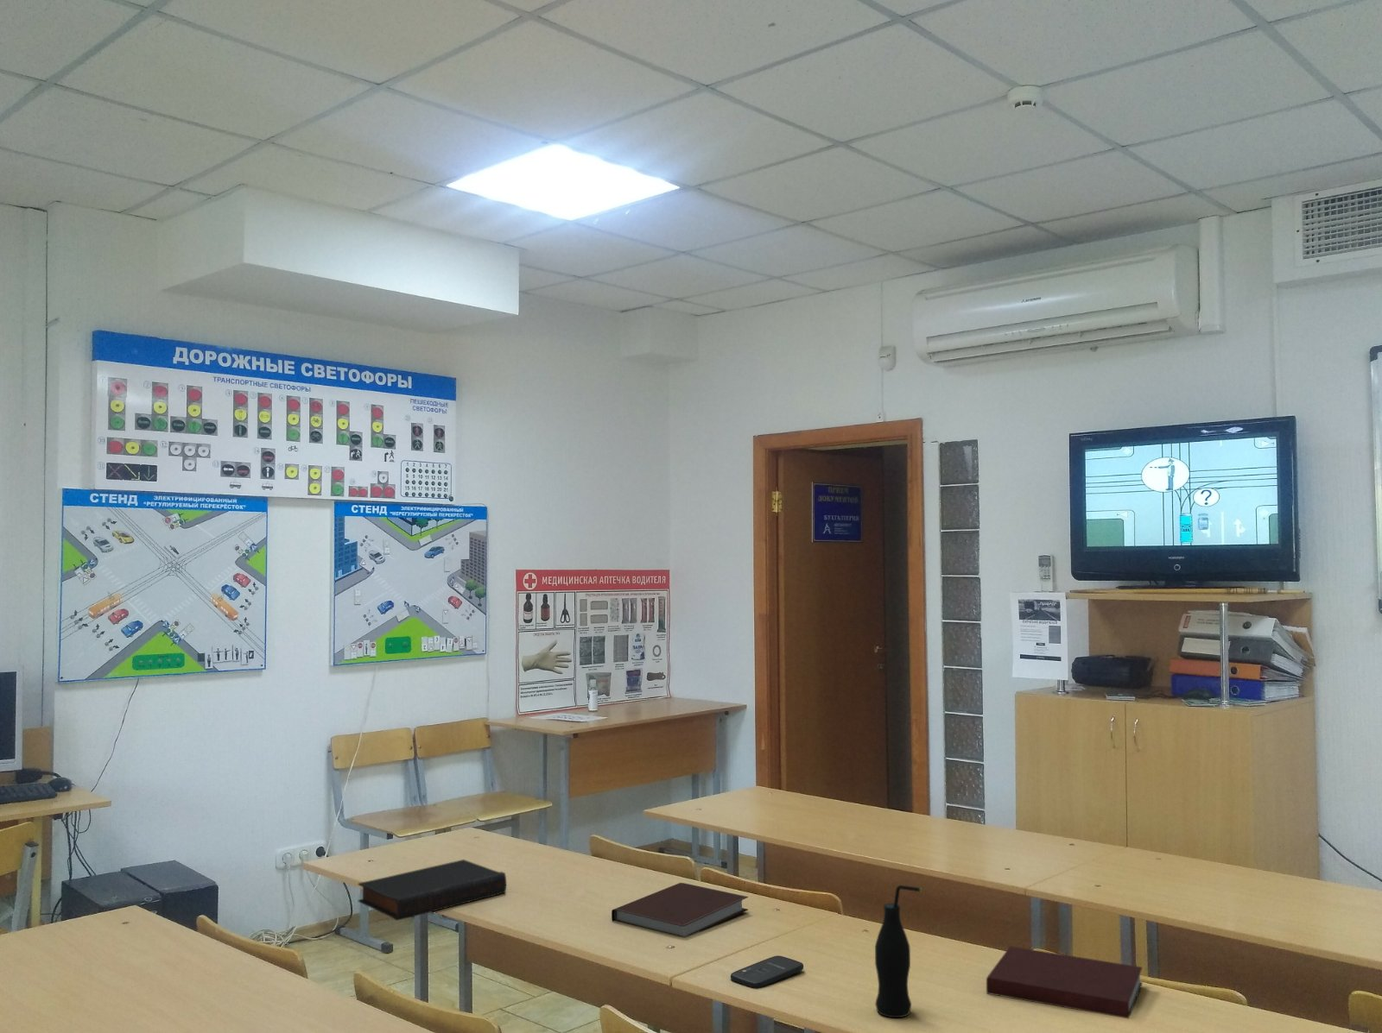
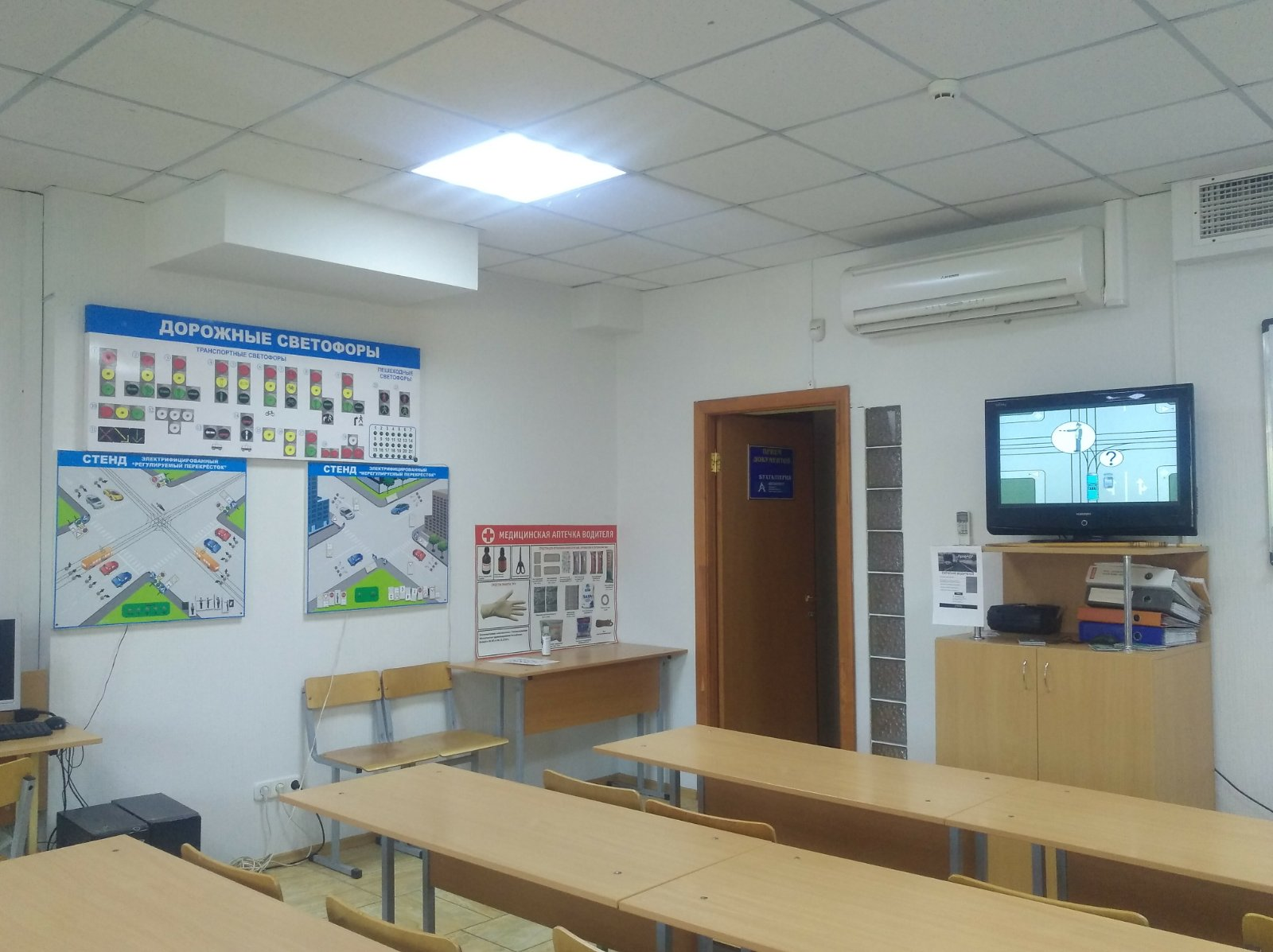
- notebook [611,882,749,938]
- smartphone [730,955,804,989]
- book [357,858,507,921]
- notebook [986,945,1143,1019]
- bottle [874,884,923,1018]
